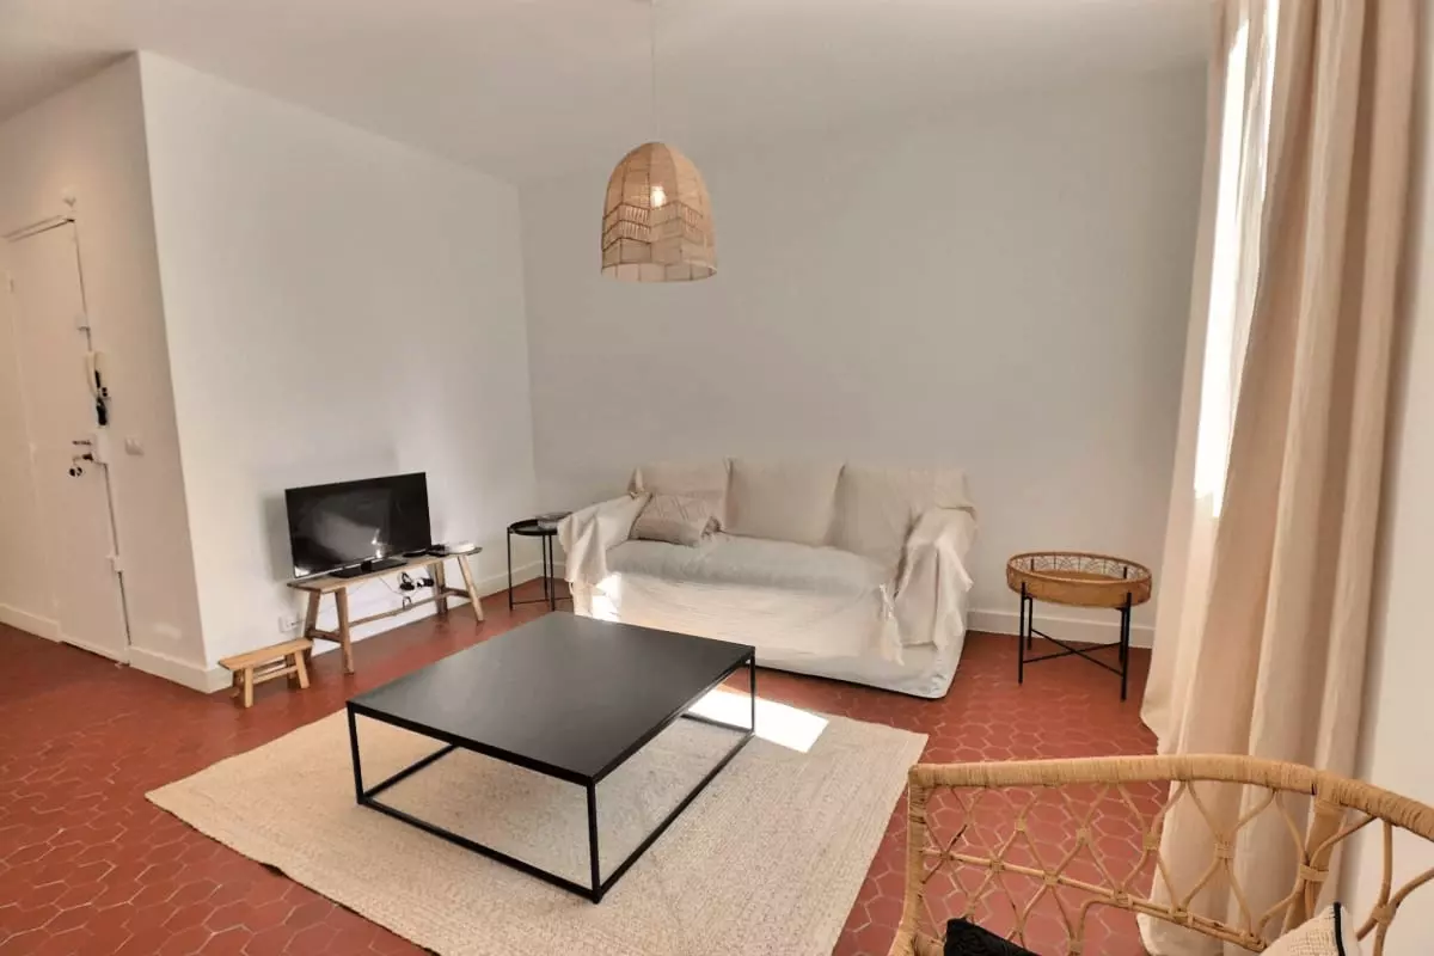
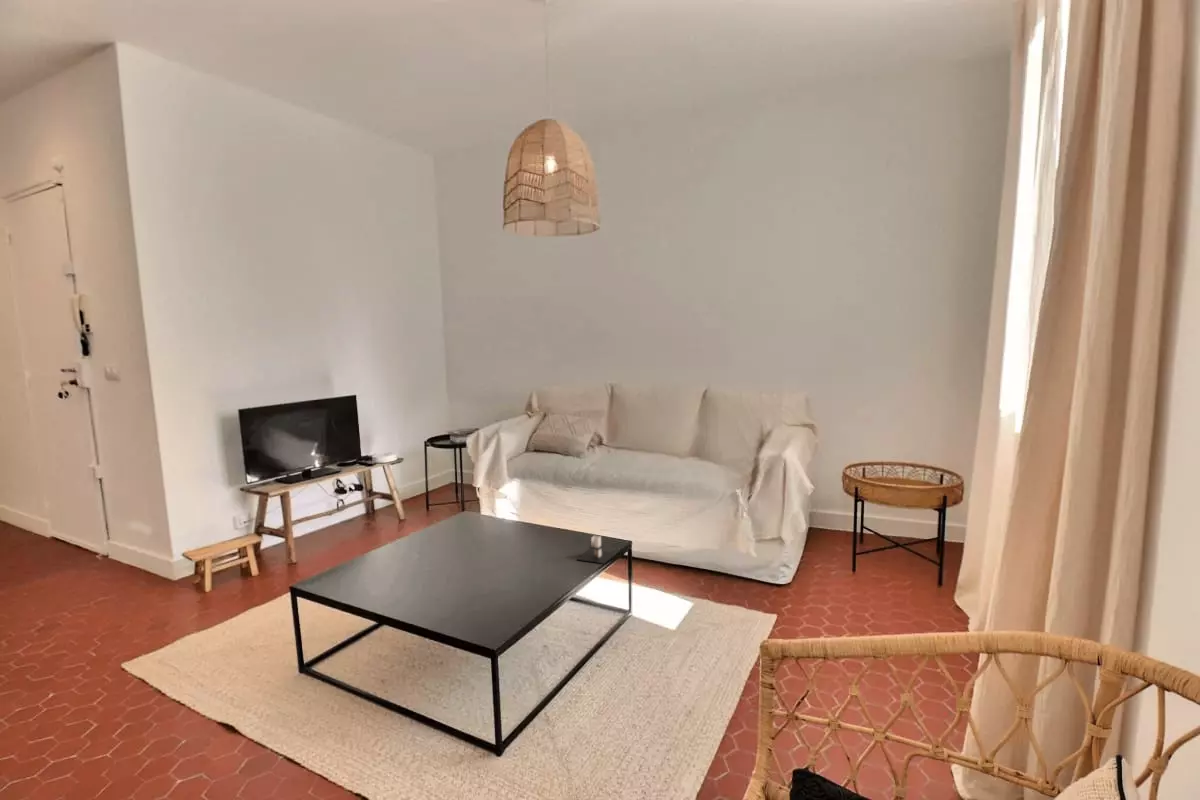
+ architectural model [576,535,616,565]
